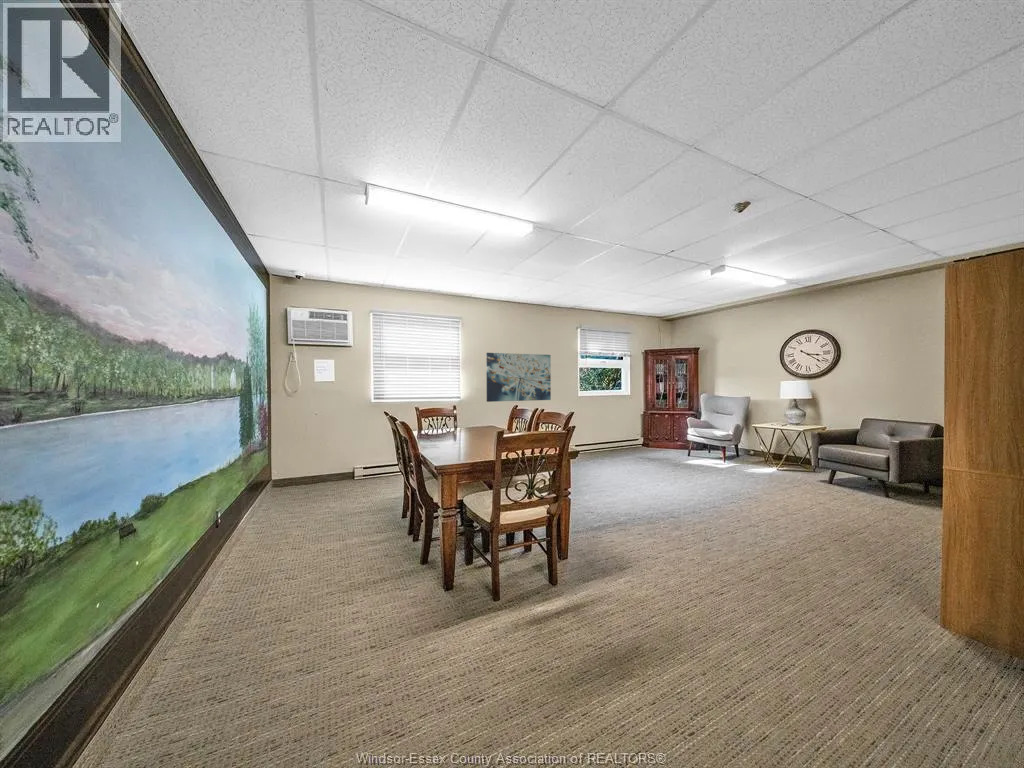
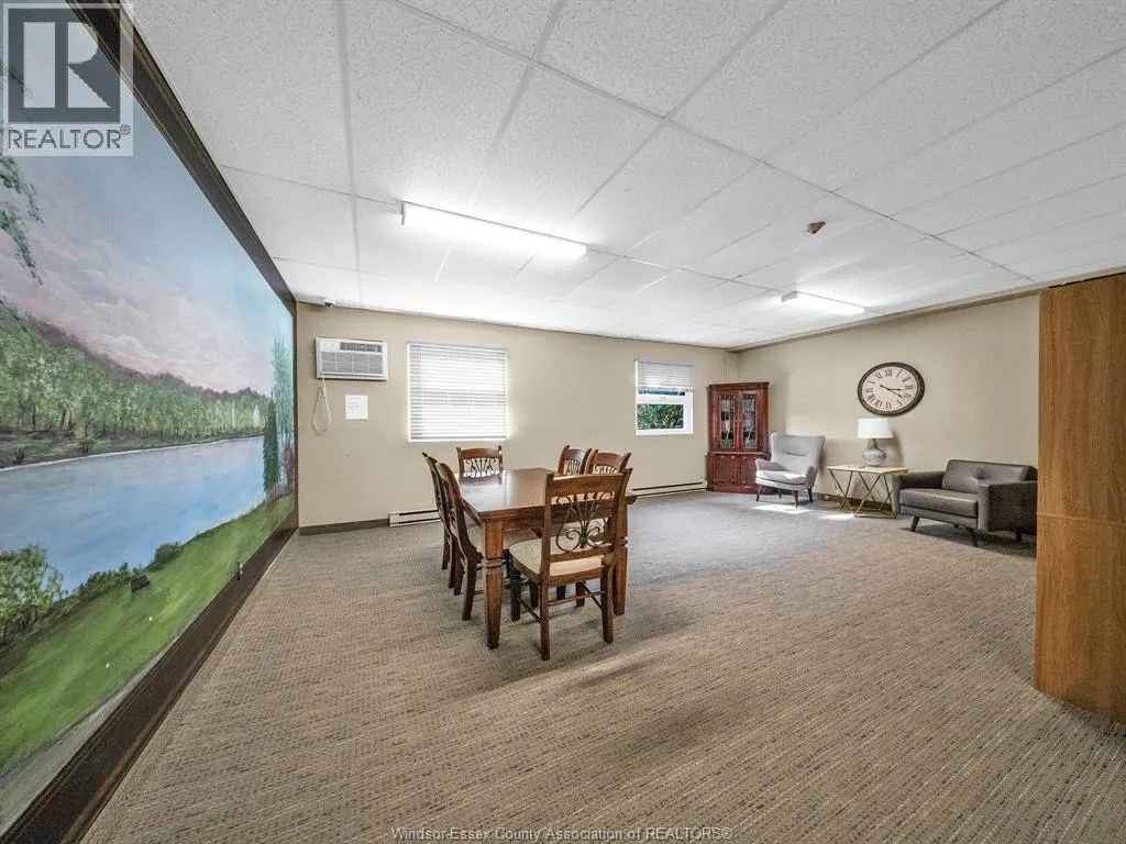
- wall art [485,352,552,403]
